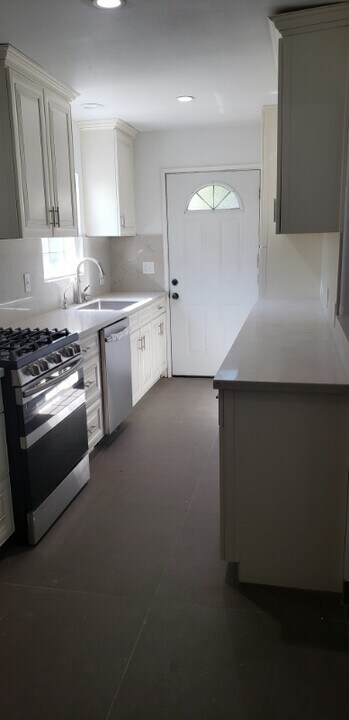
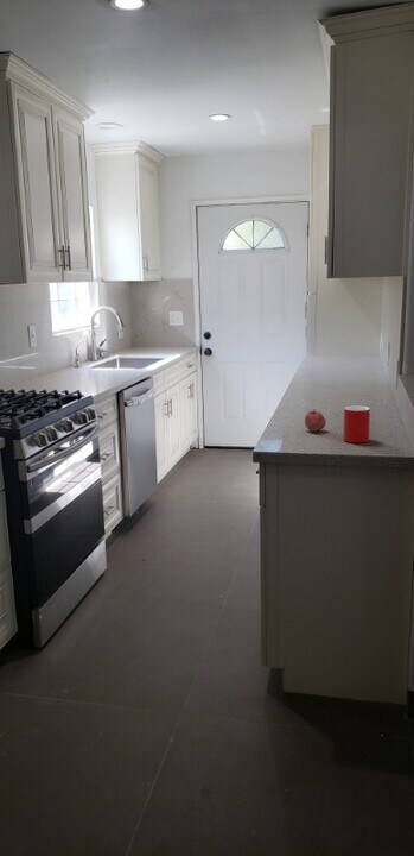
+ cup [342,404,371,443]
+ apple [304,408,327,433]
